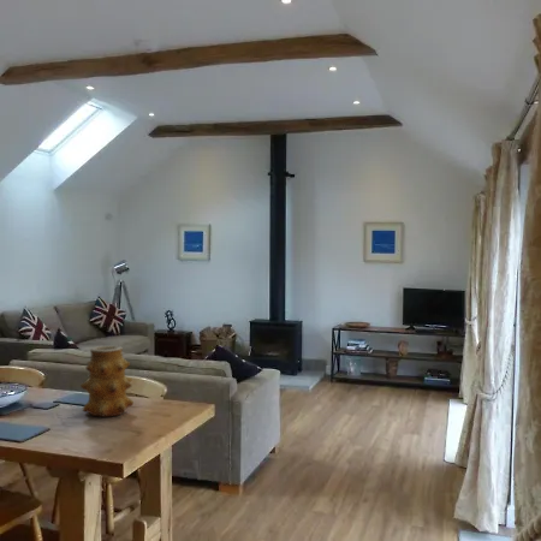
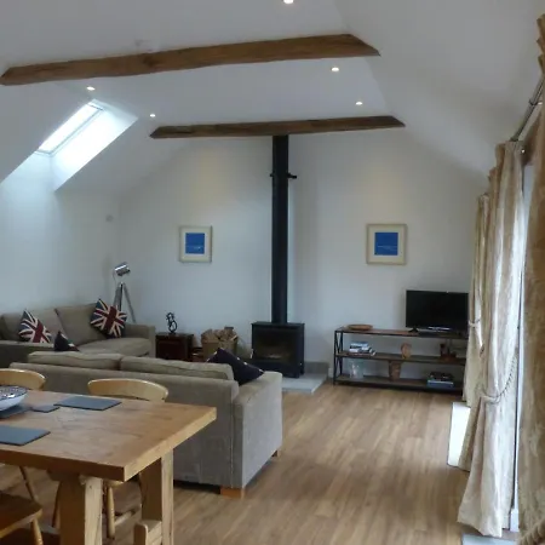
- vase [79,345,135,418]
